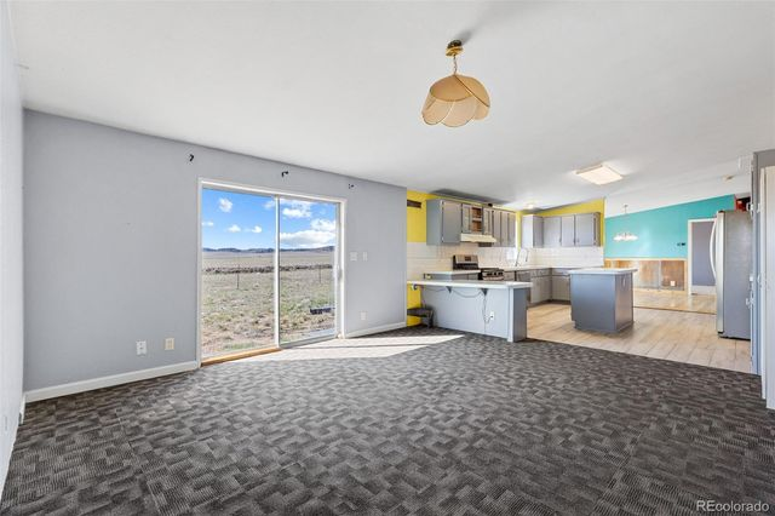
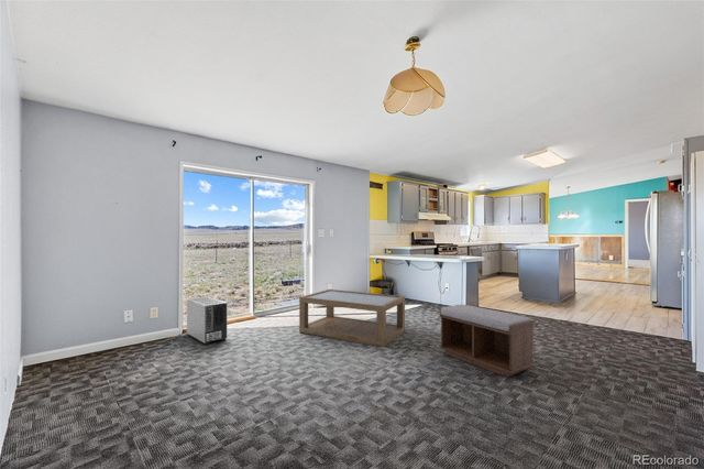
+ bench [439,304,536,379]
+ air purifier [186,295,229,346]
+ coffee table [298,288,406,348]
